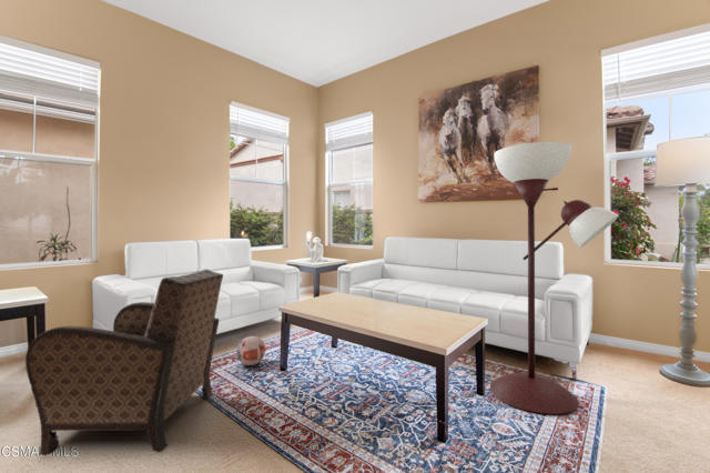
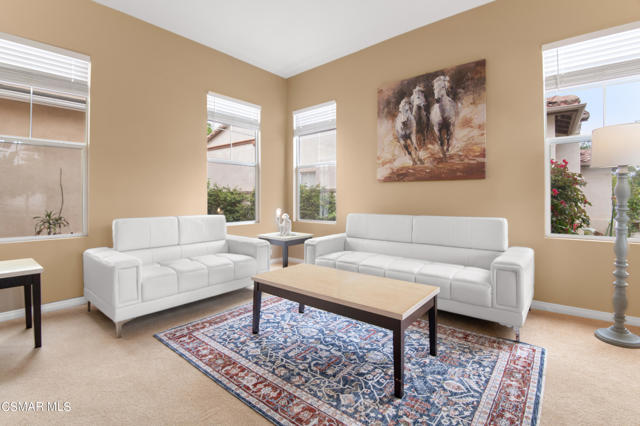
- armchair [24,269,224,456]
- ball [235,335,266,366]
- floor lamp [489,141,620,415]
